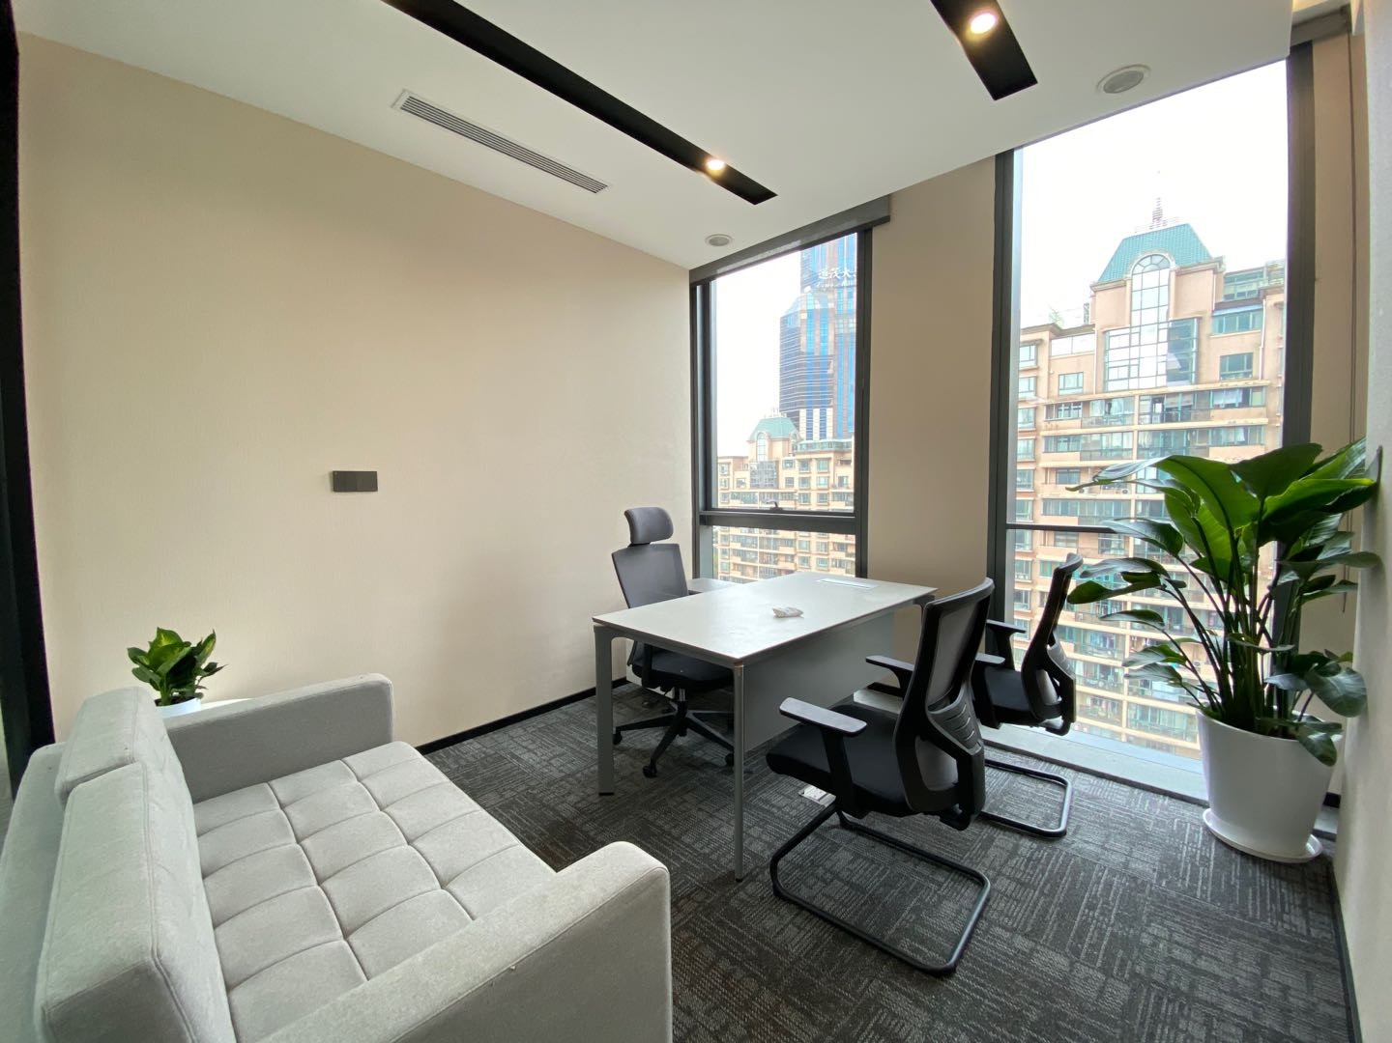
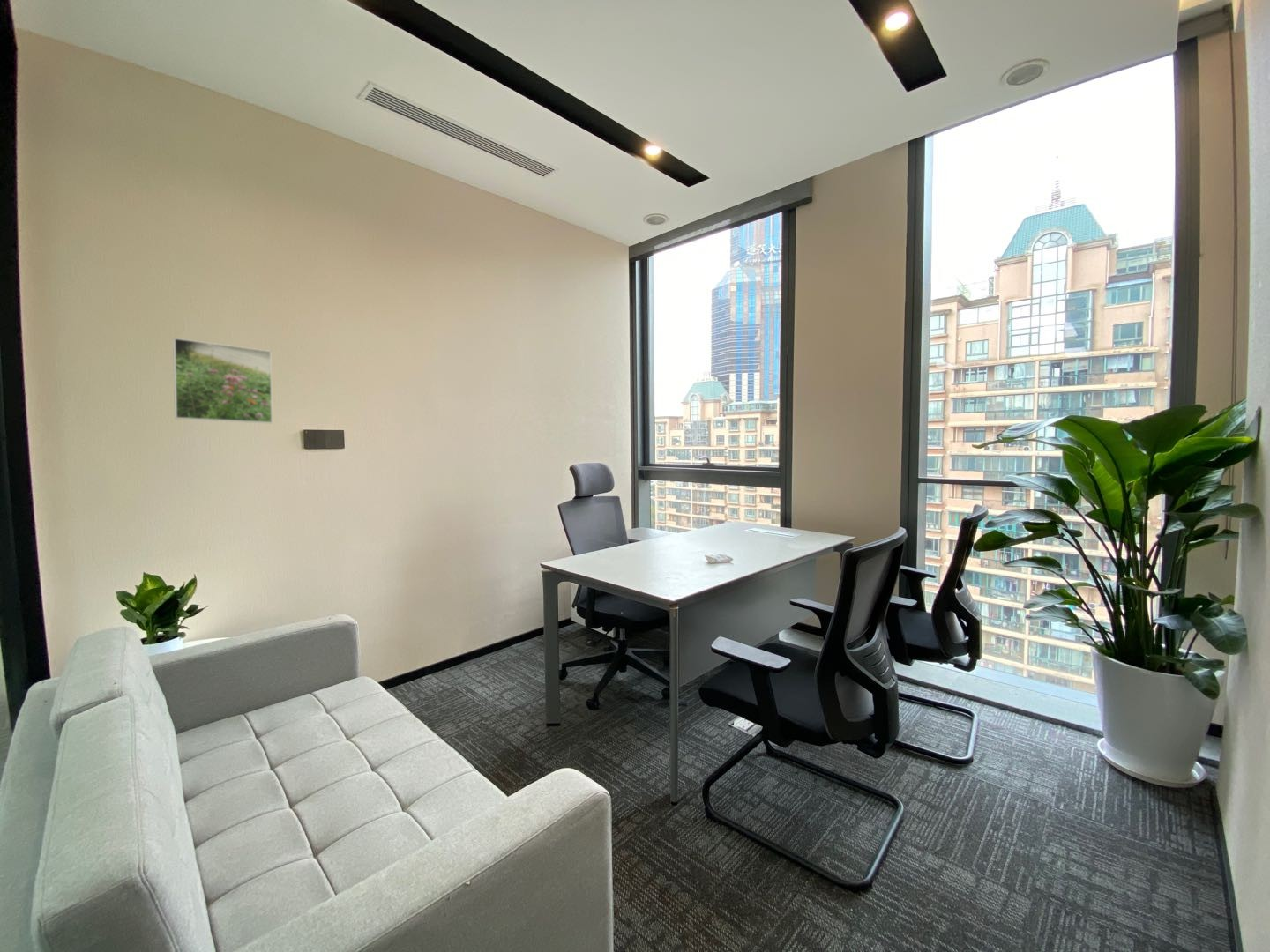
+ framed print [172,337,273,424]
